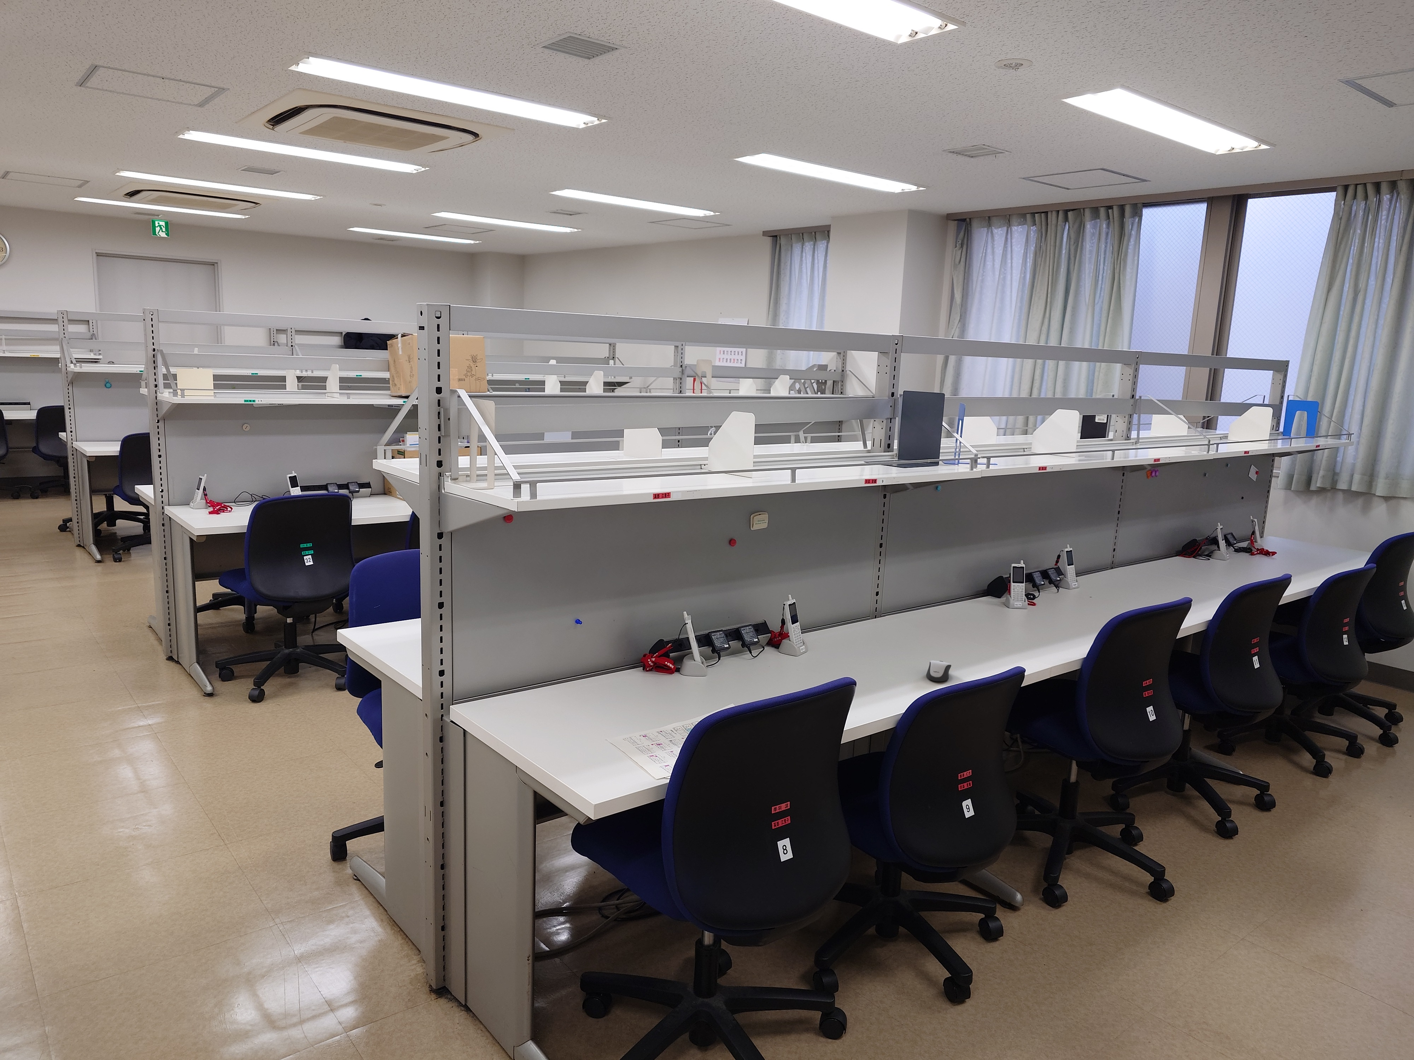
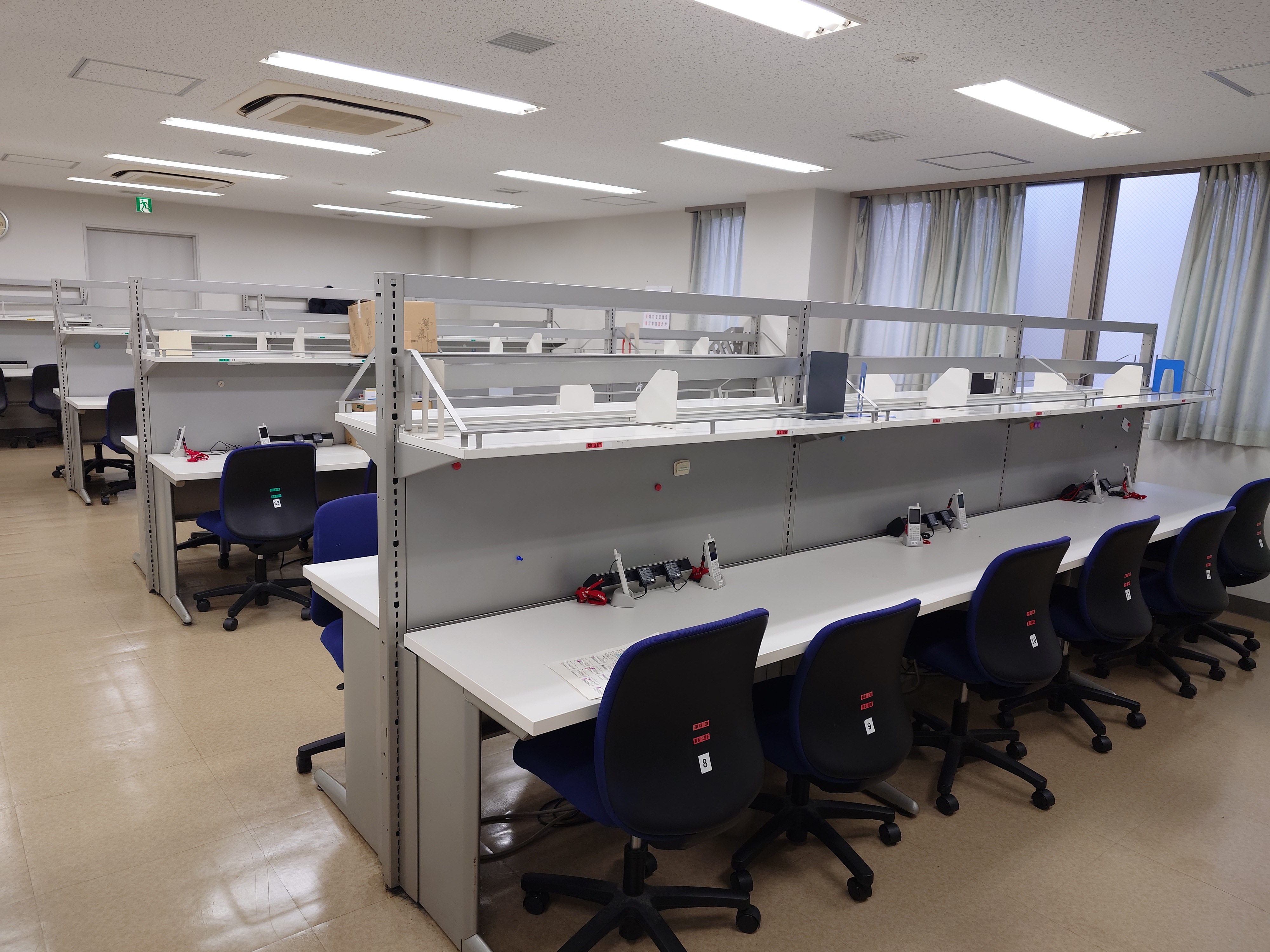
- computer mouse [926,660,952,681]
